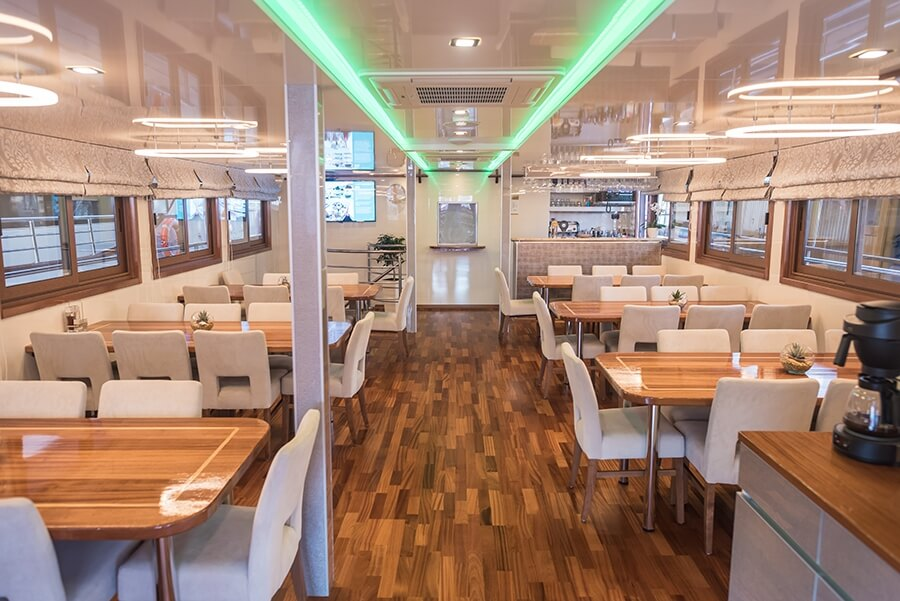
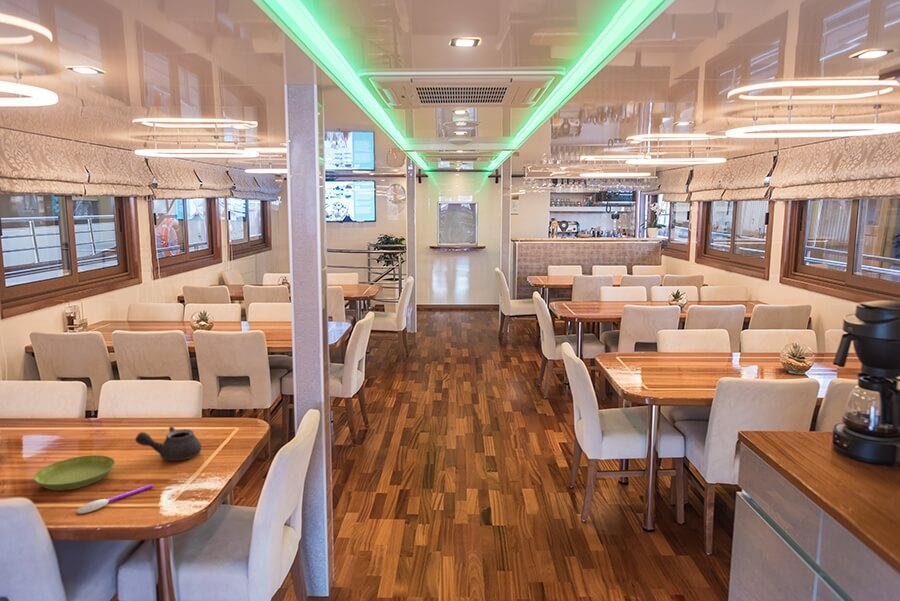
+ saucer [33,454,116,491]
+ teapot [134,425,202,462]
+ spoon [76,484,154,515]
